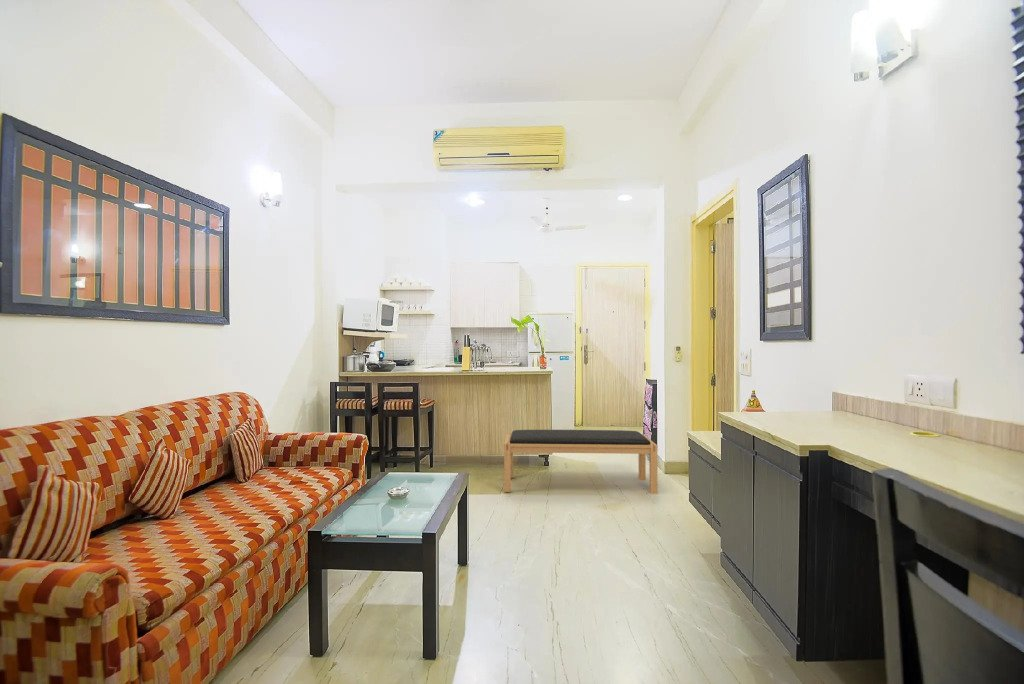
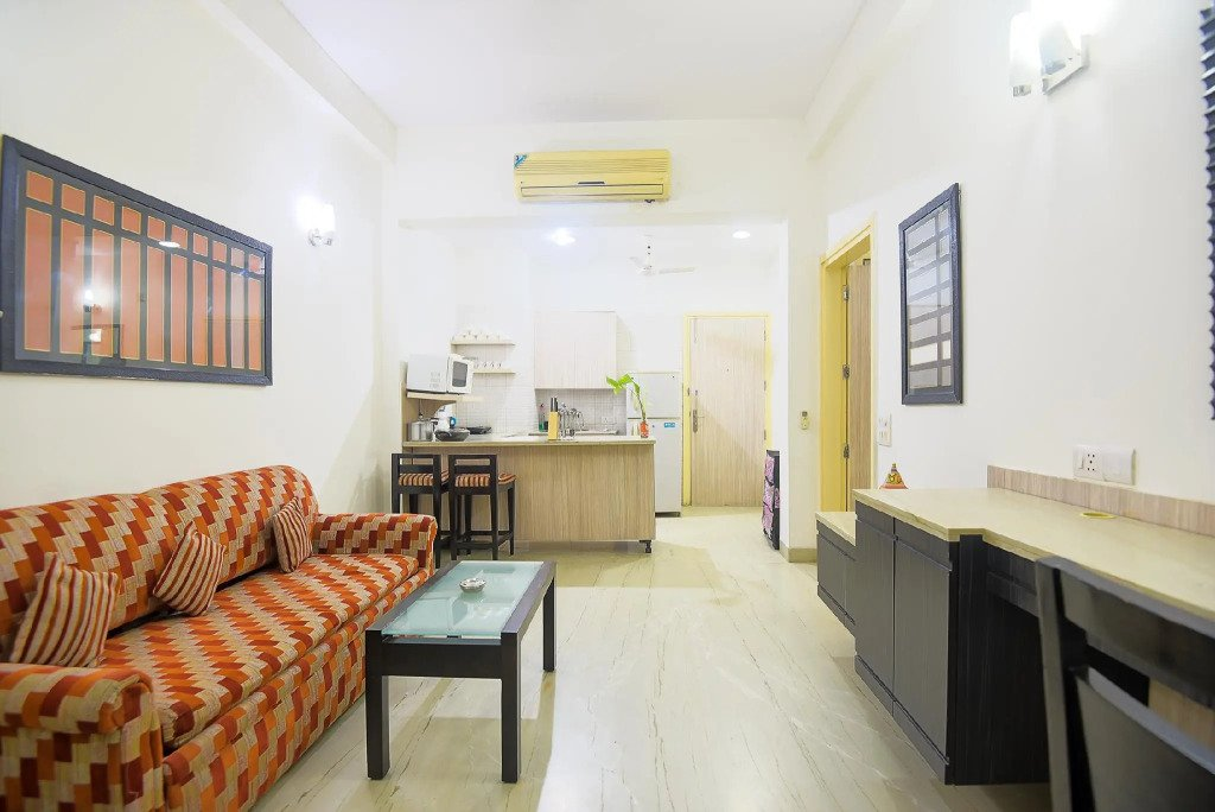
- bench [503,429,659,495]
